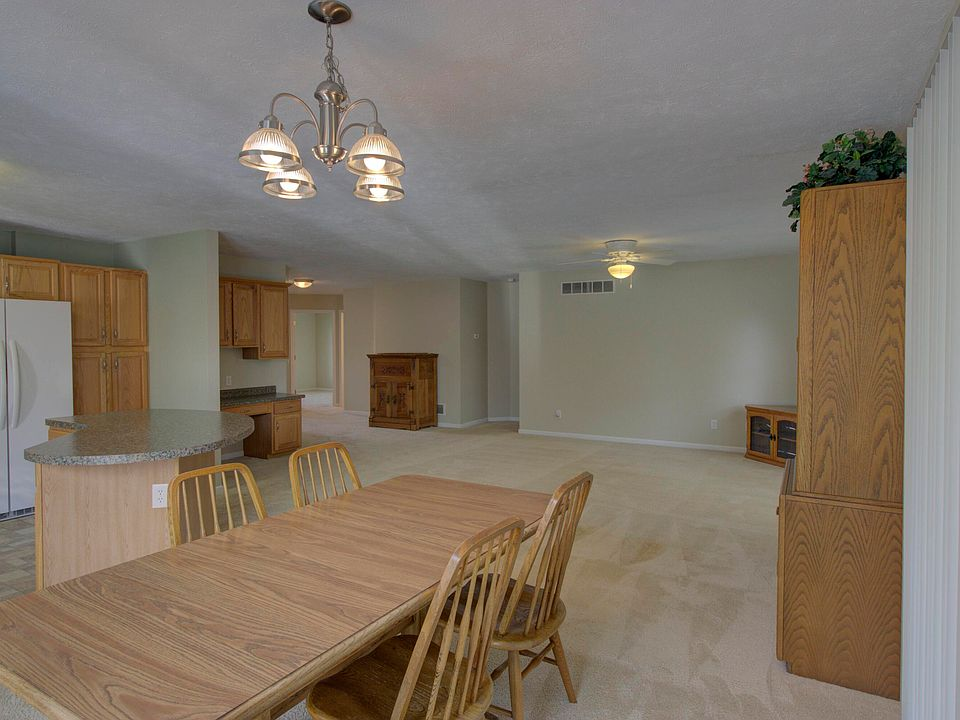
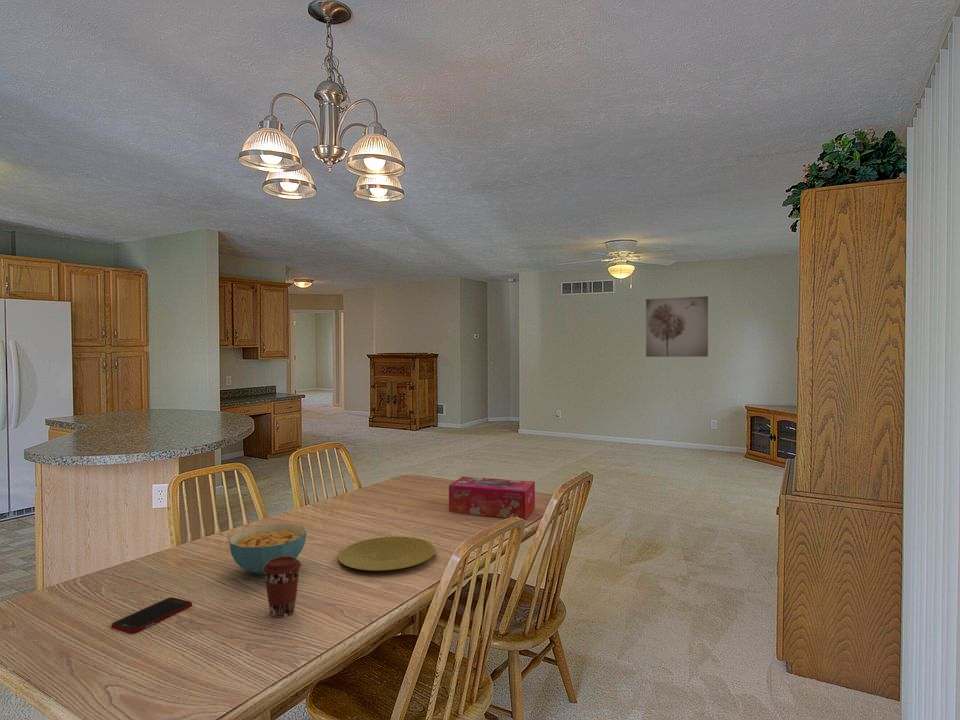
+ wall art [645,295,709,358]
+ cereal bowl [228,523,307,576]
+ tissue box [448,476,536,520]
+ coffee cup [263,556,302,619]
+ cell phone [111,596,193,635]
+ plate [337,536,436,572]
